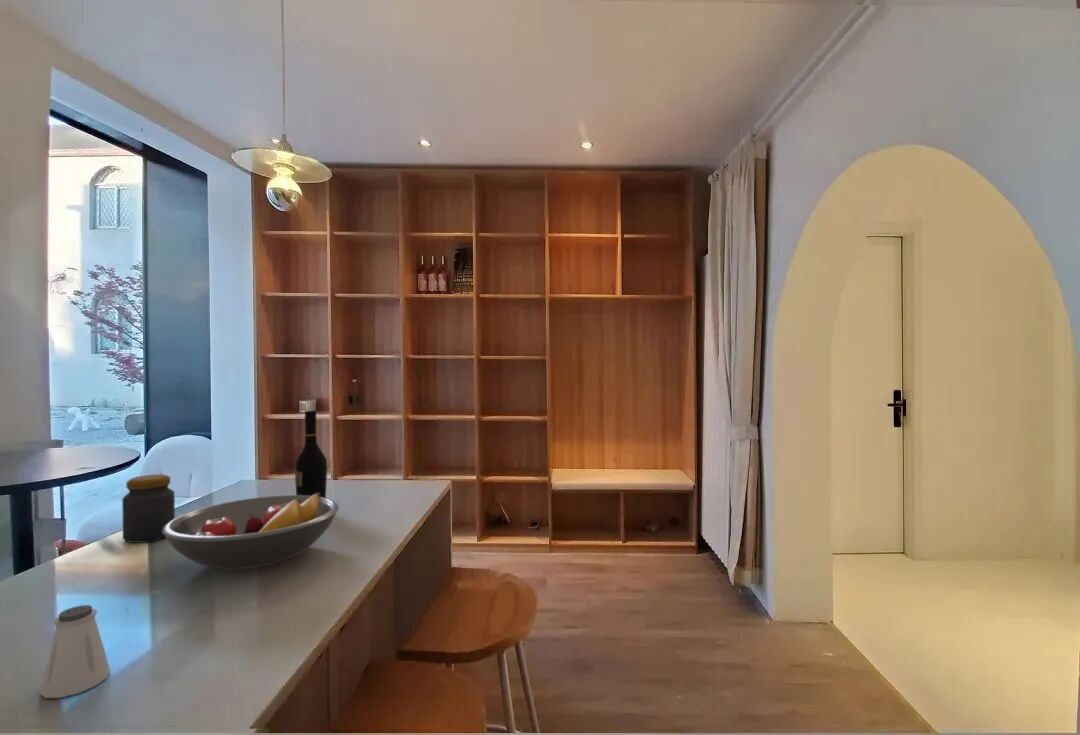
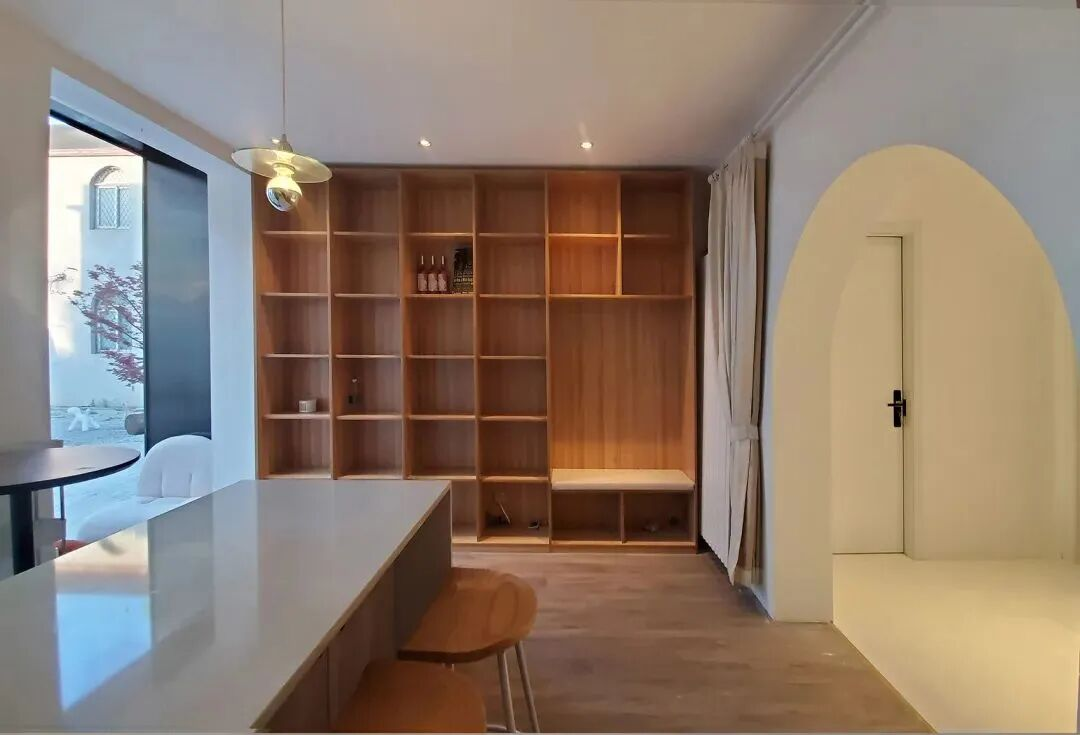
- wine bottle [294,410,328,499]
- fruit bowl [162,493,340,570]
- saltshaker [39,604,111,699]
- jar [121,473,176,544]
